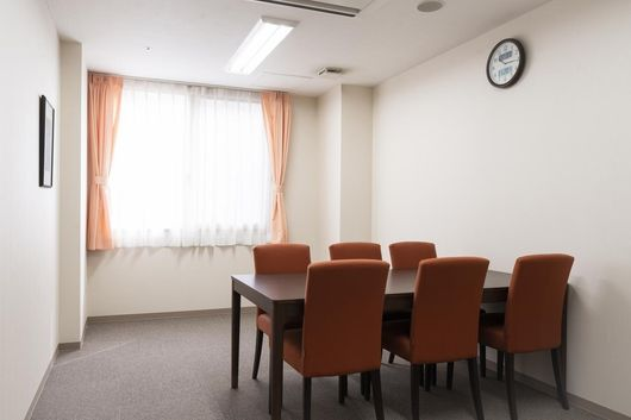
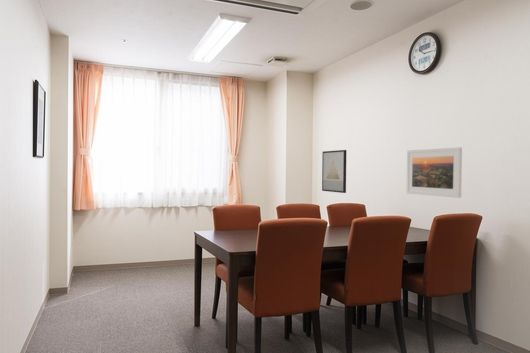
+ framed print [406,146,463,199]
+ wall art [321,149,347,194]
